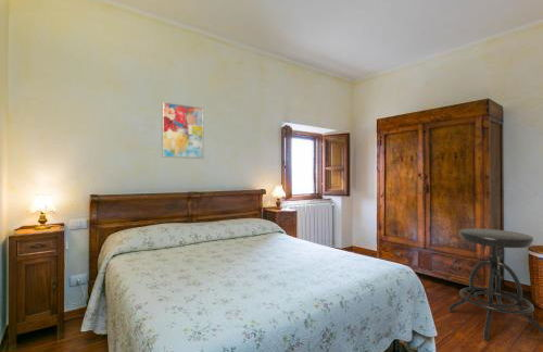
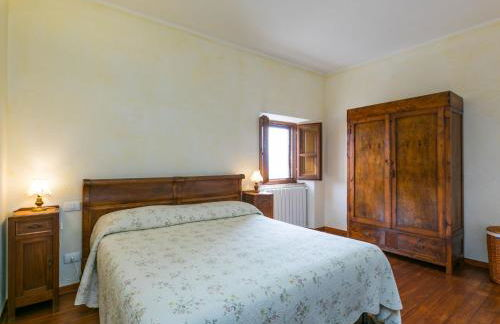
- wall art [161,100,205,160]
- stool [449,227,543,342]
